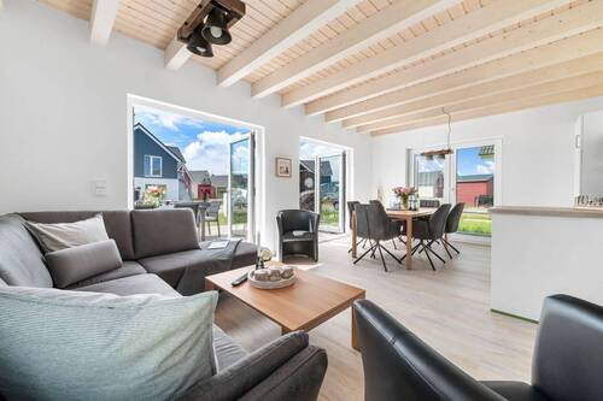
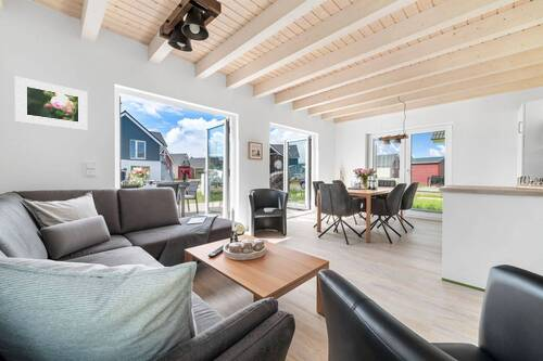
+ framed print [14,75,88,131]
